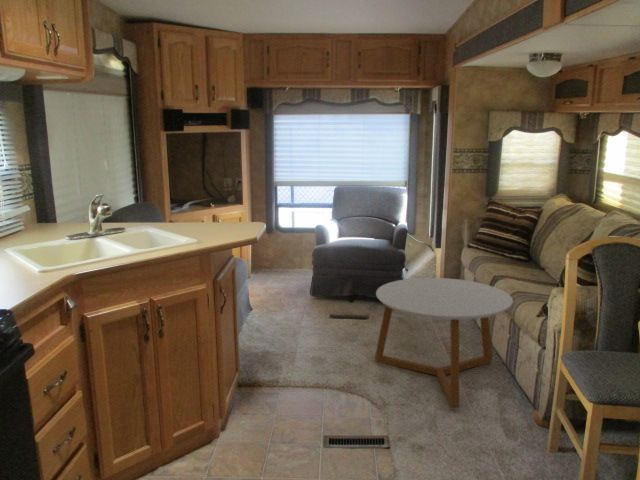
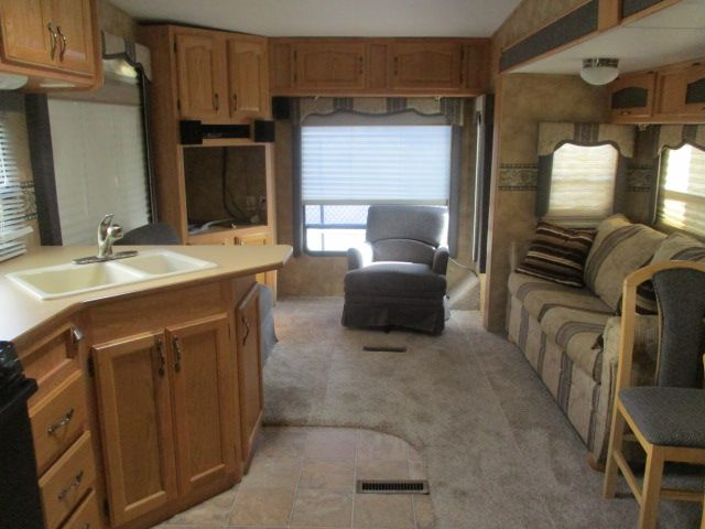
- coffee table [374,277,514,409]
